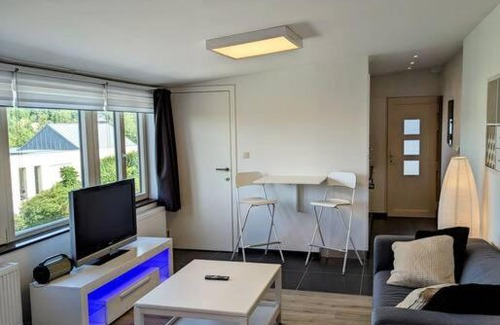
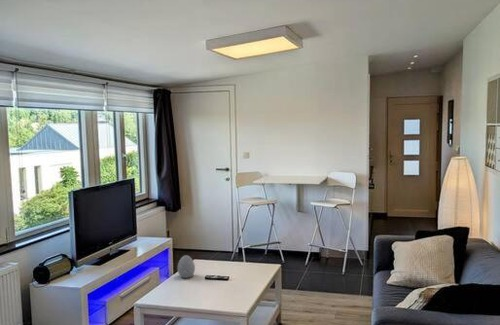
+ decorative egg [177,254,196,279]
